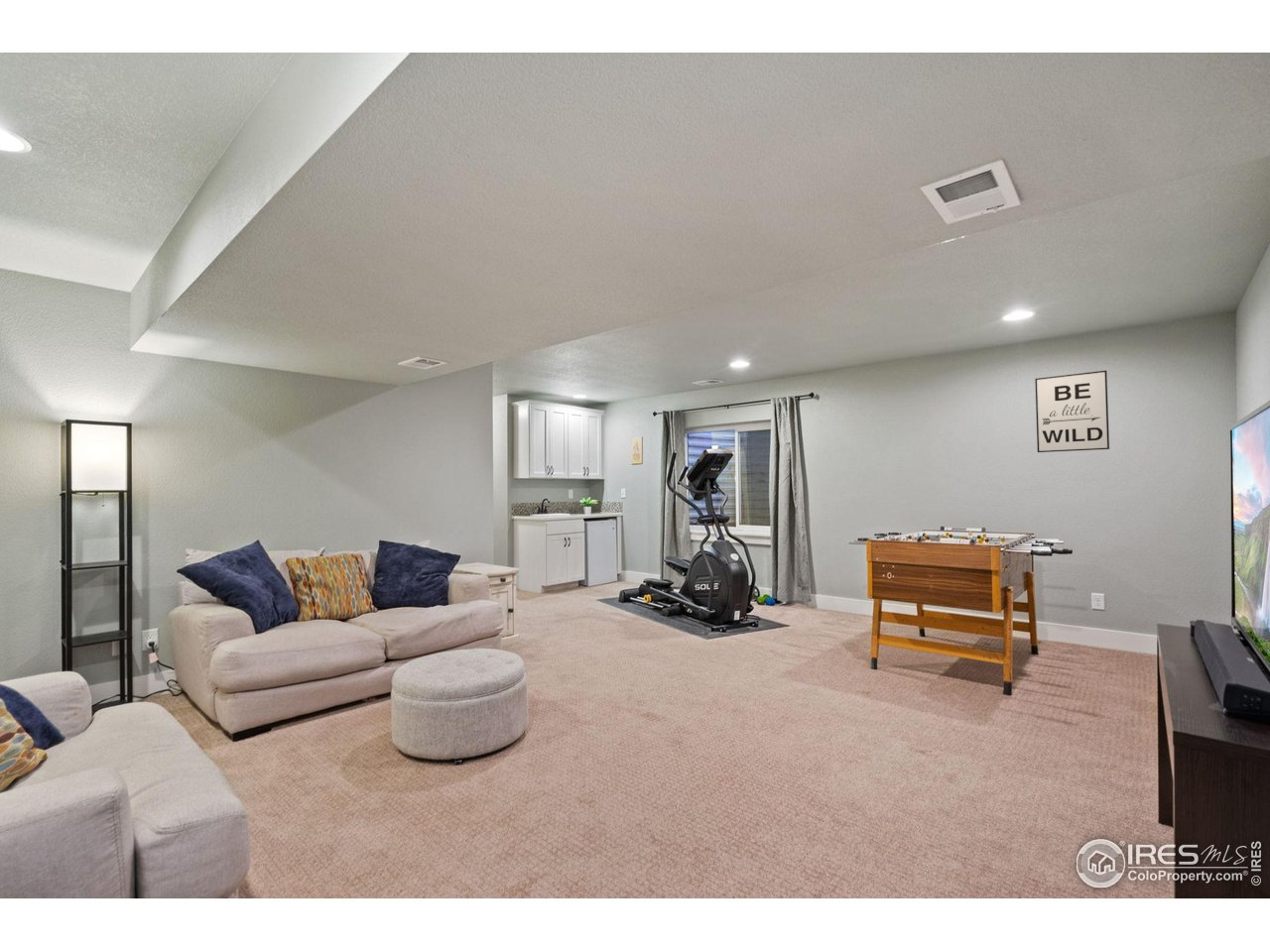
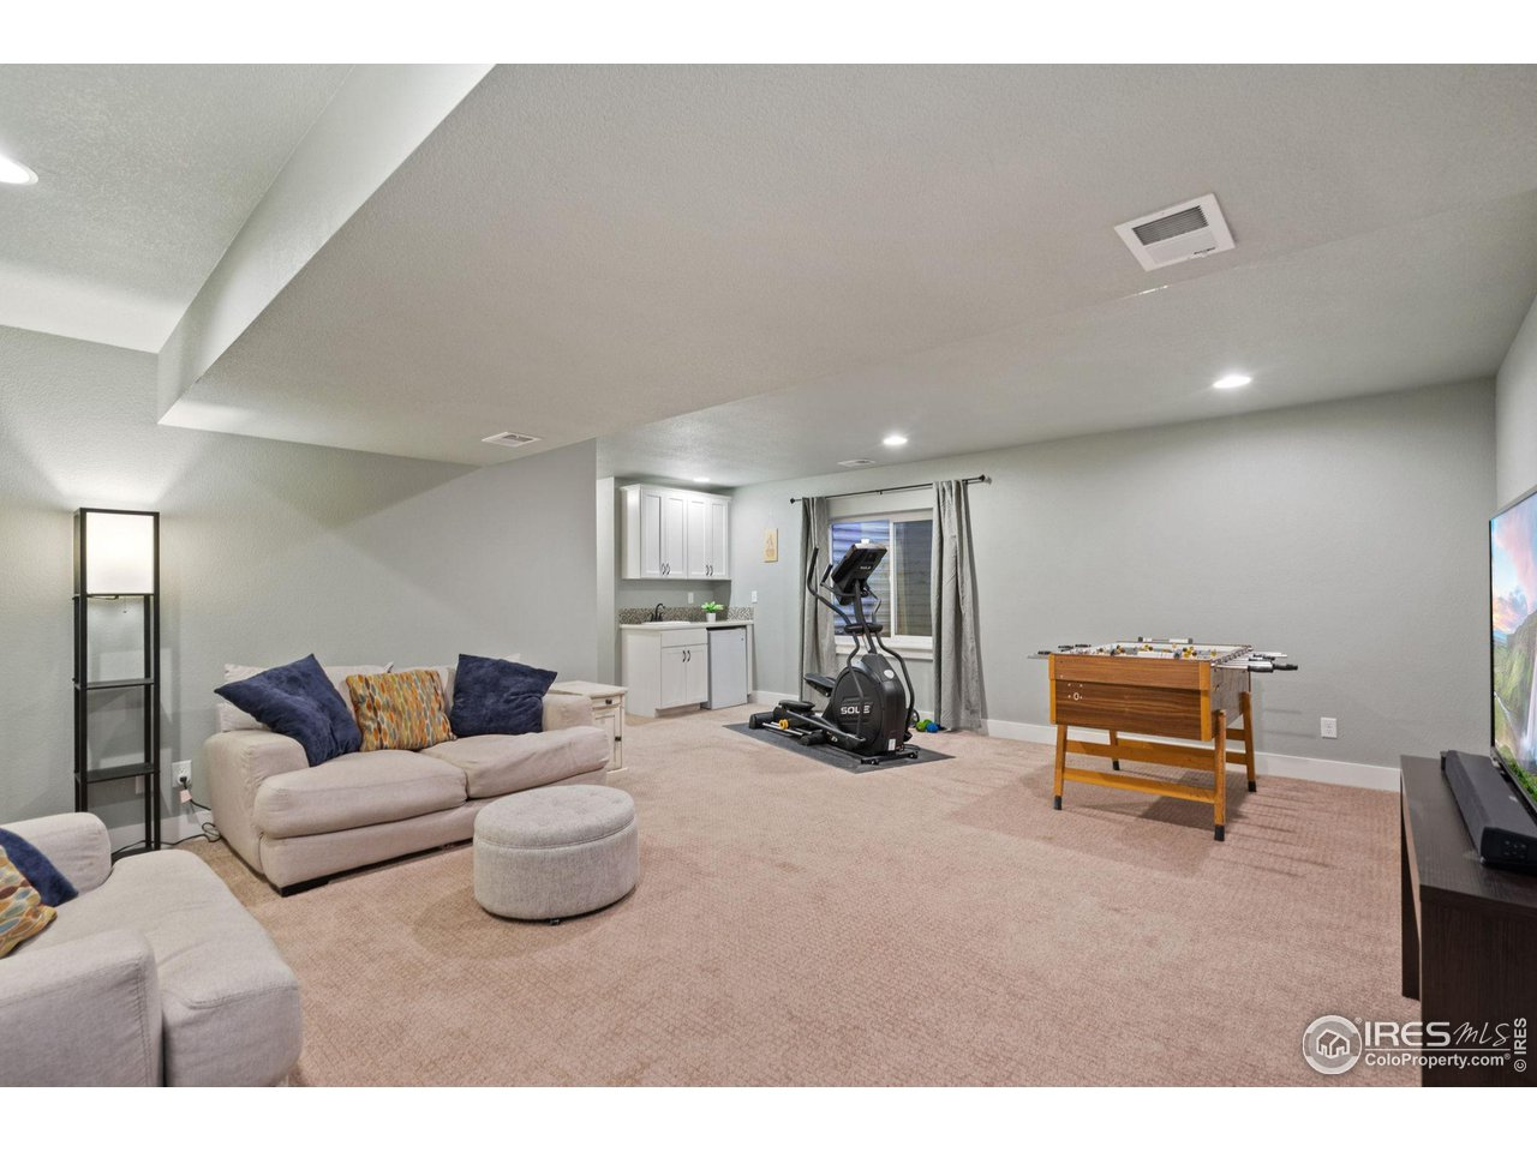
- wall art [1034,370,1110,453]
